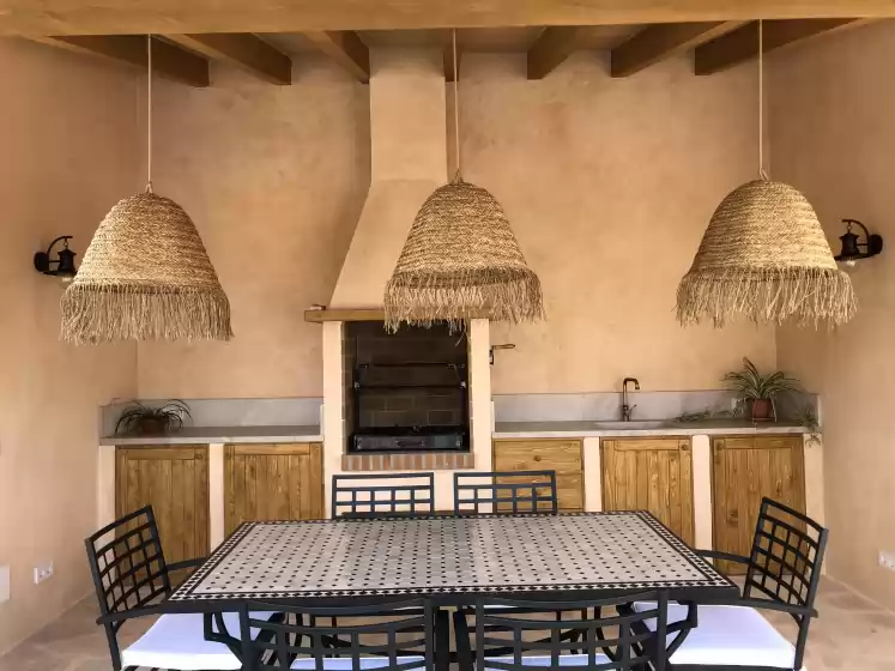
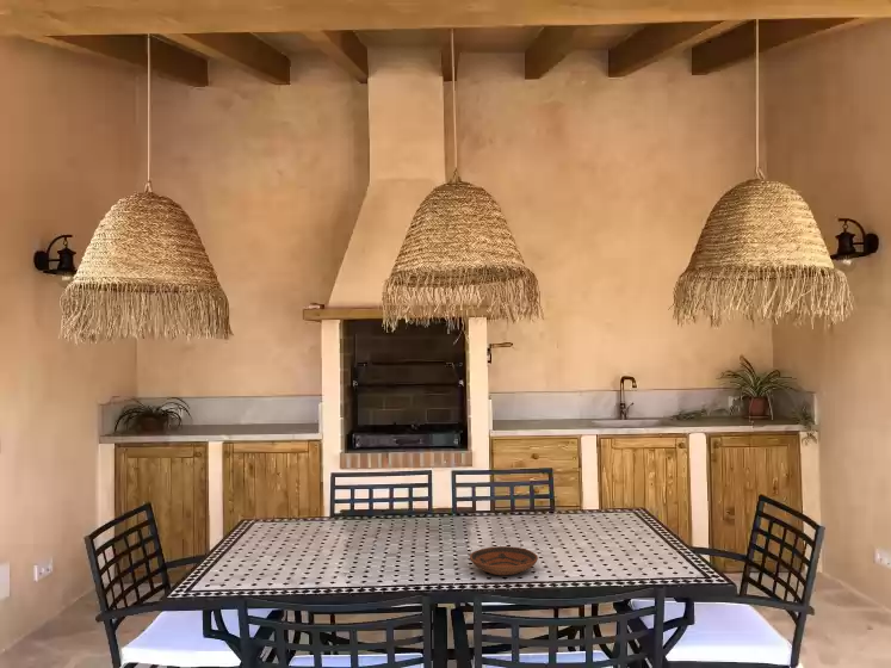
+ bowl [469,545,539,576]
